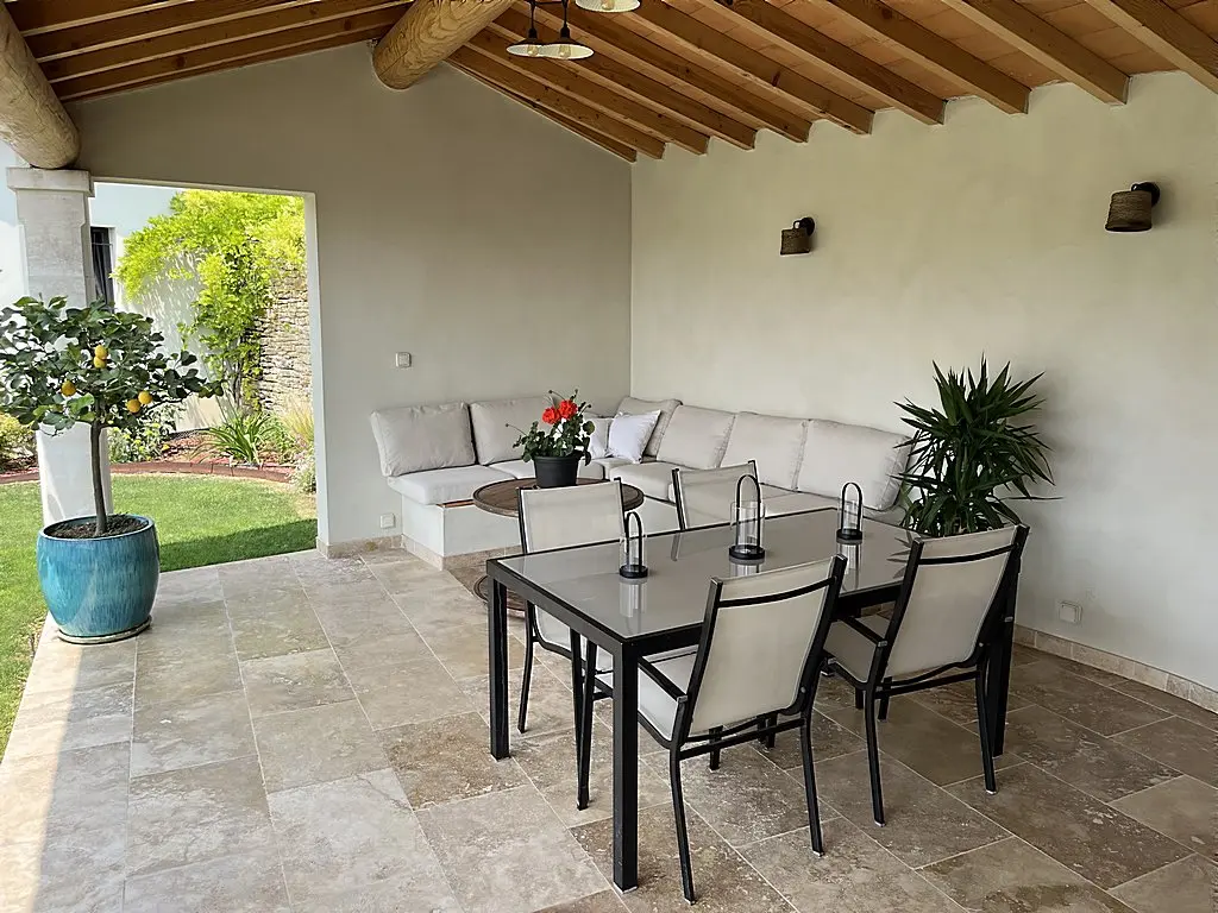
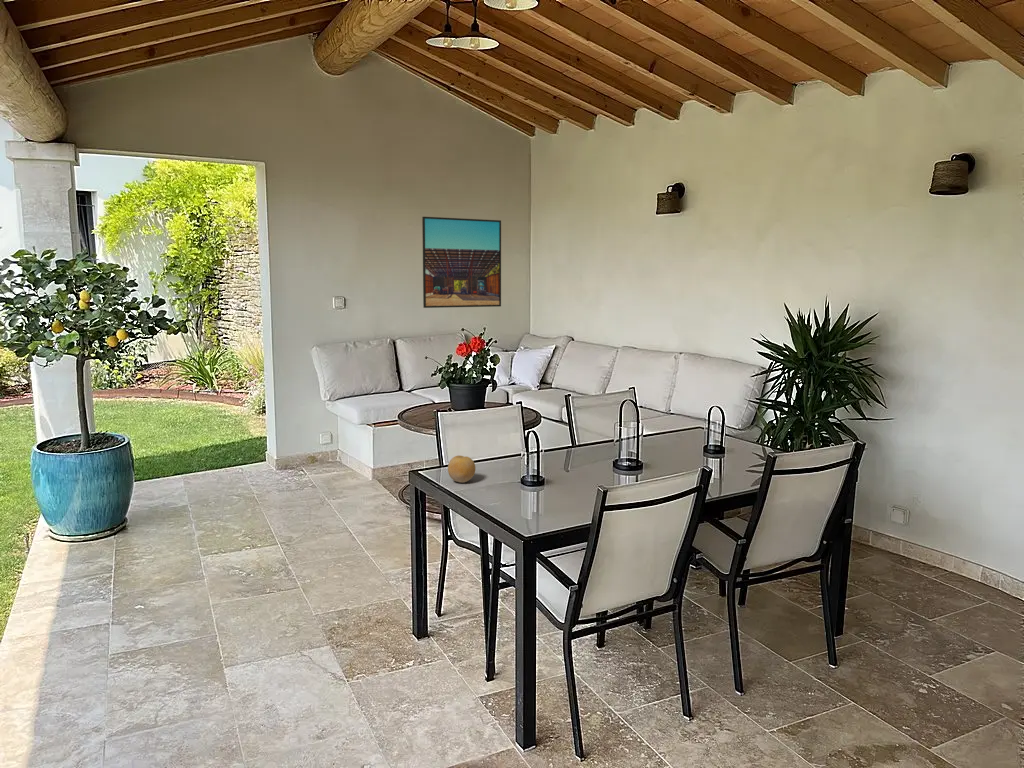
+ fruit [447,455,476,484]
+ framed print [421,216,502,309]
